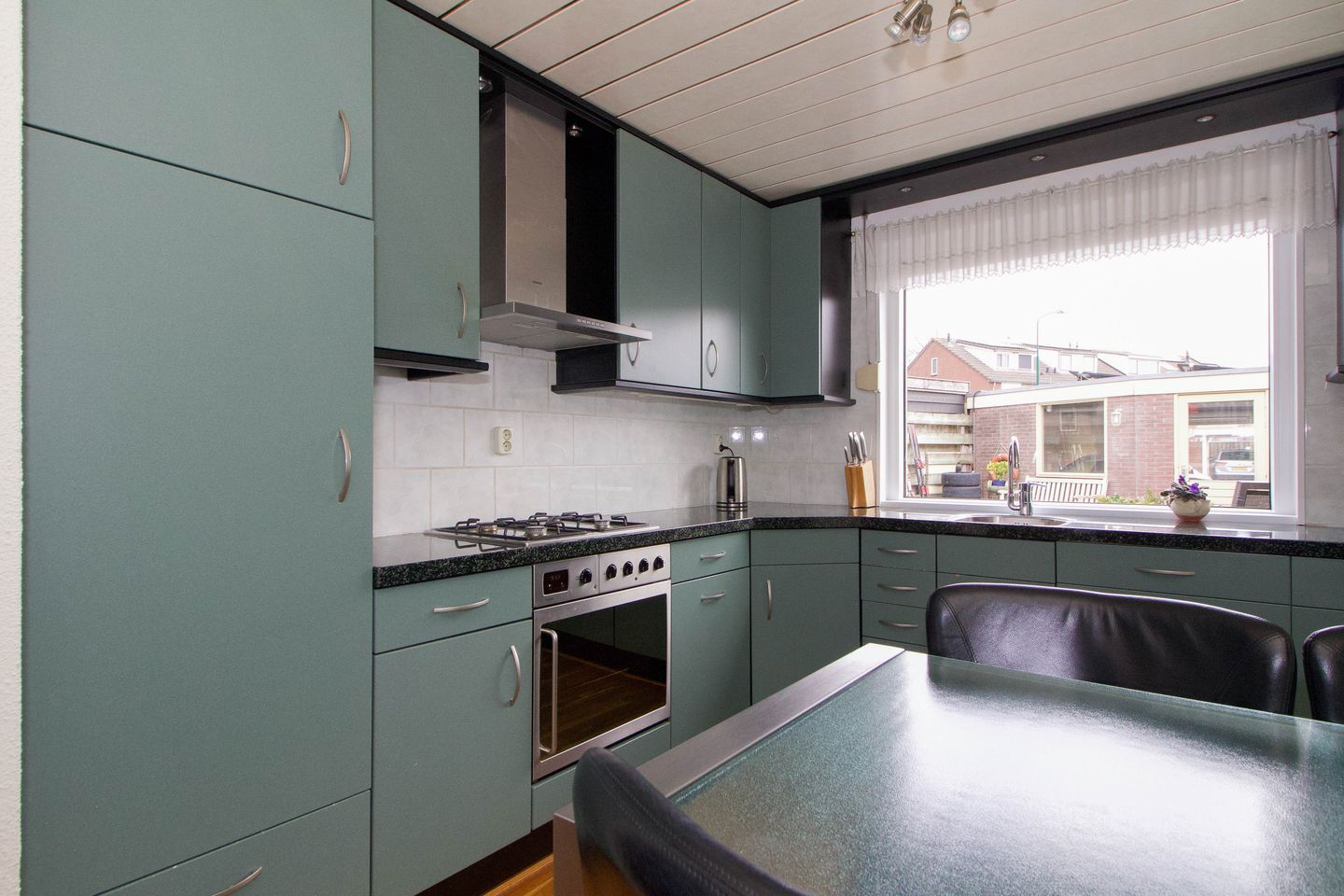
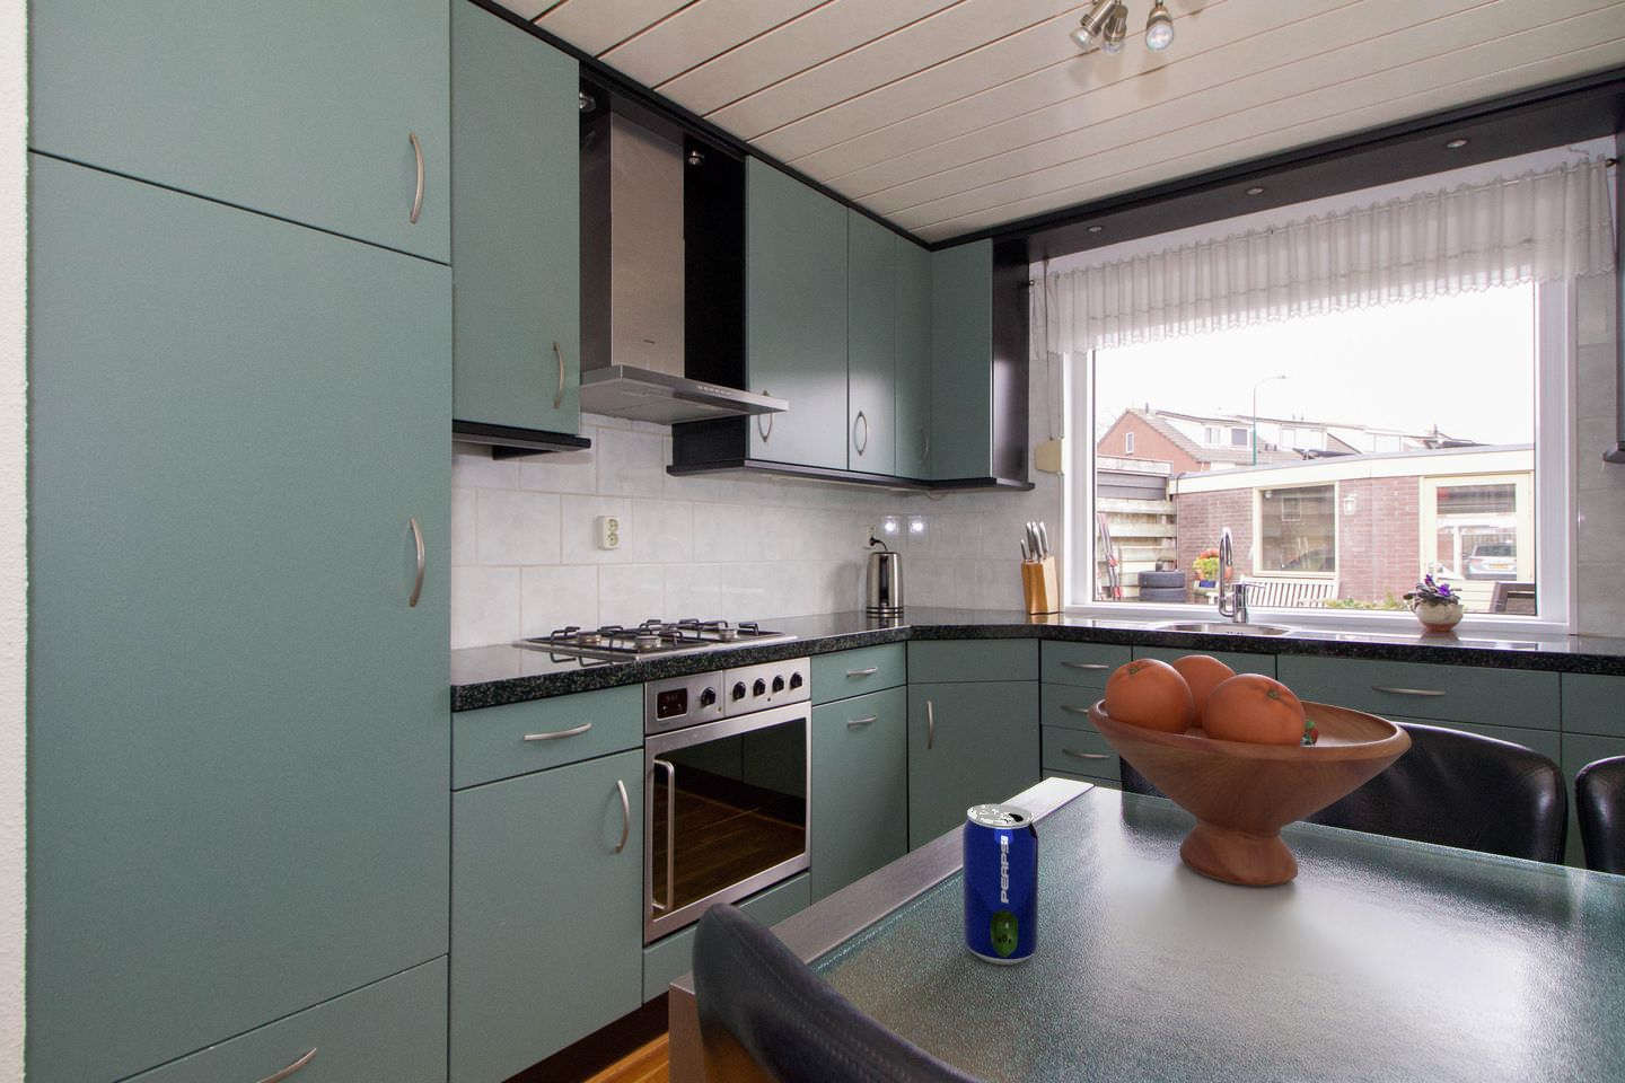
+ fruit bowl [1086,654,1413,888]
+ beer can [961,804,1040,966]
